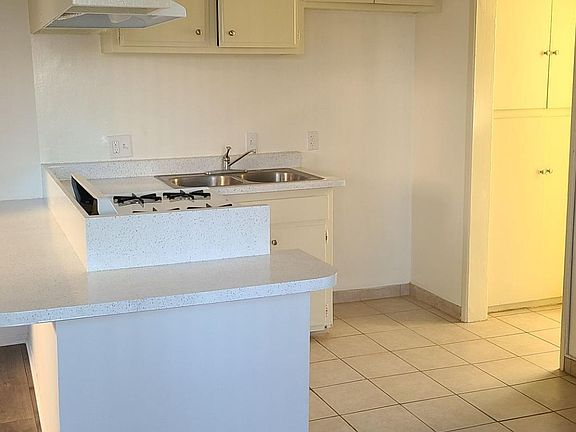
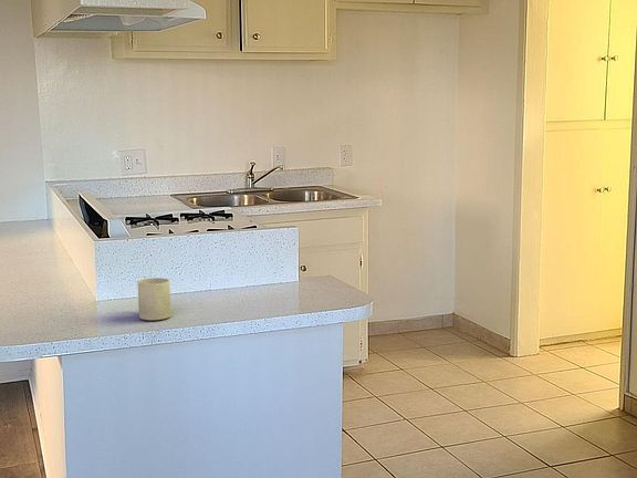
+ mug [136,277,173,321]
